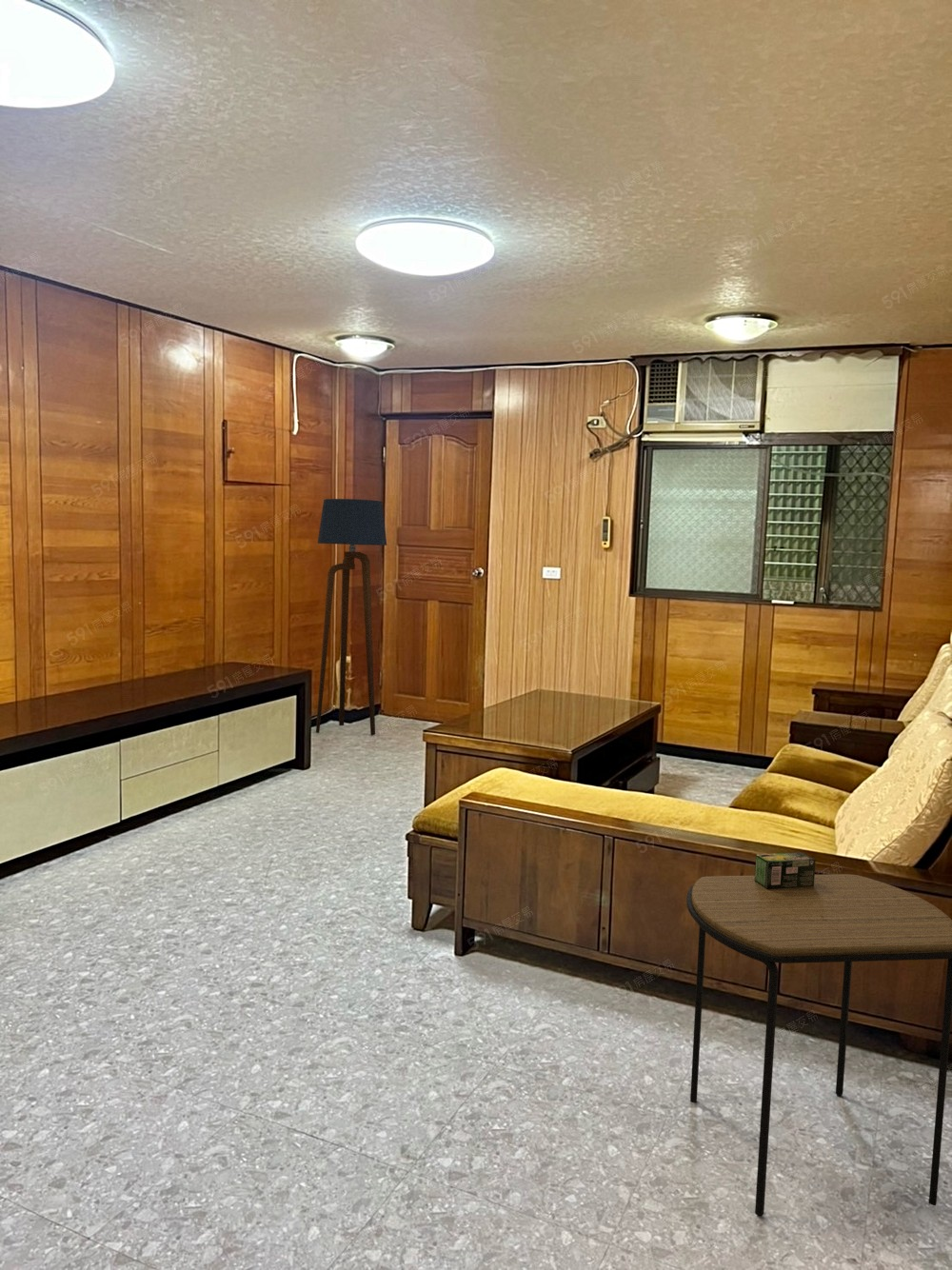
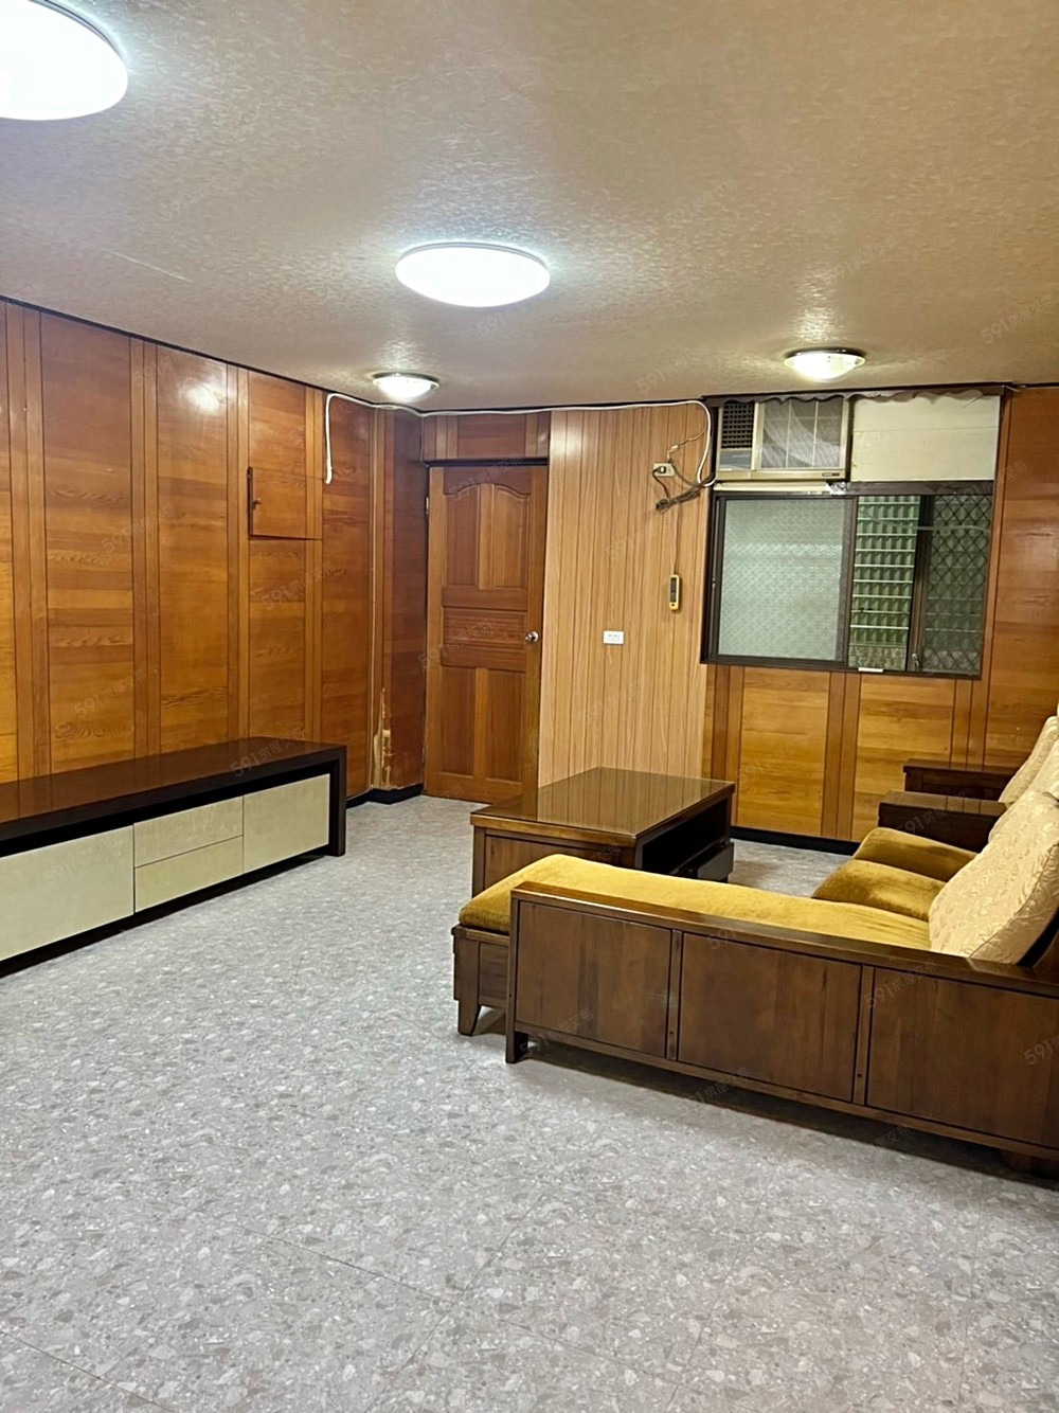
- tea box [754,851,817,889]
- floor lamp [315,498,387,736]
- side table [685,873,952,1218]
